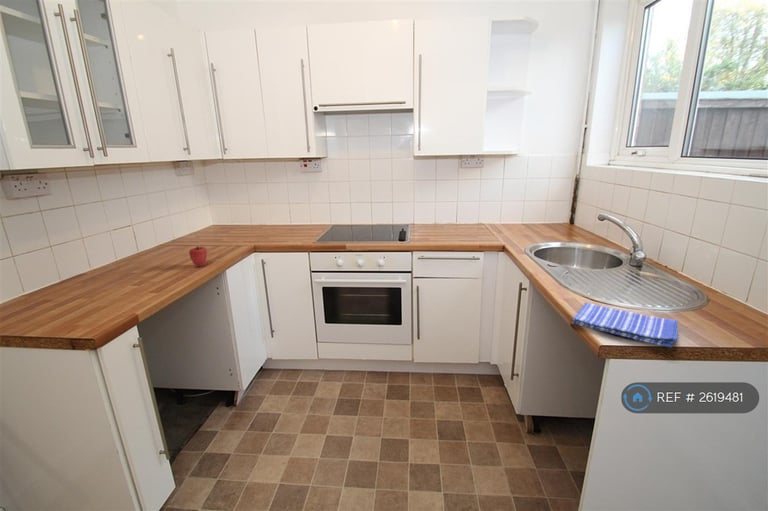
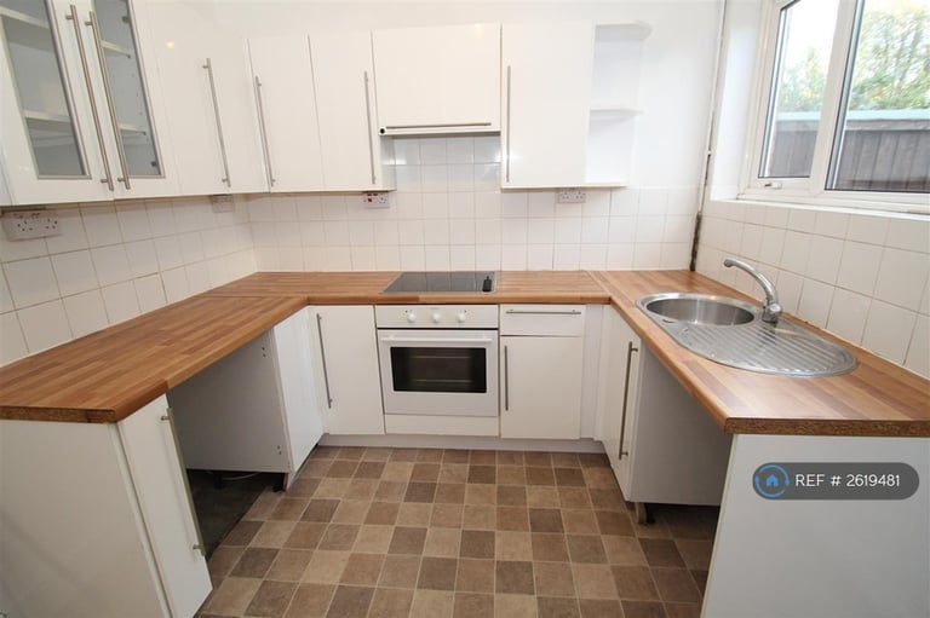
- apple [188,245,208,268]
- dish towel [571,301,679,349]
